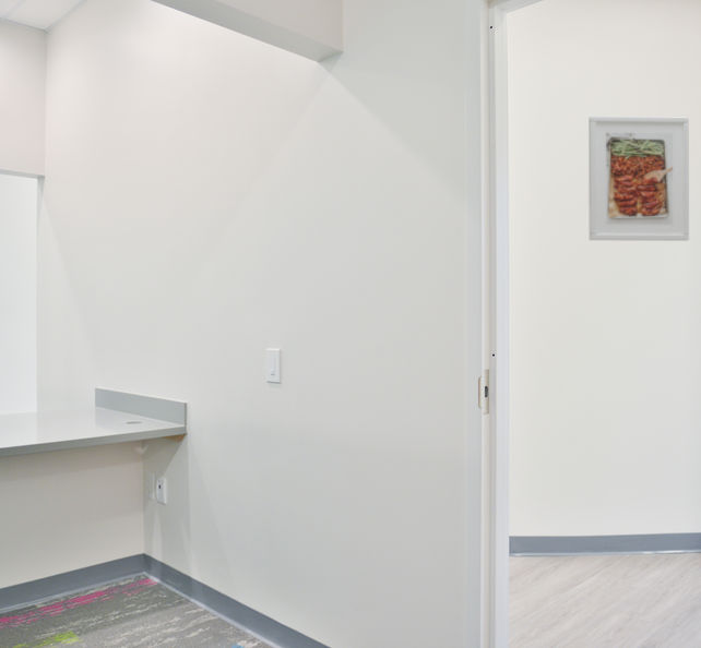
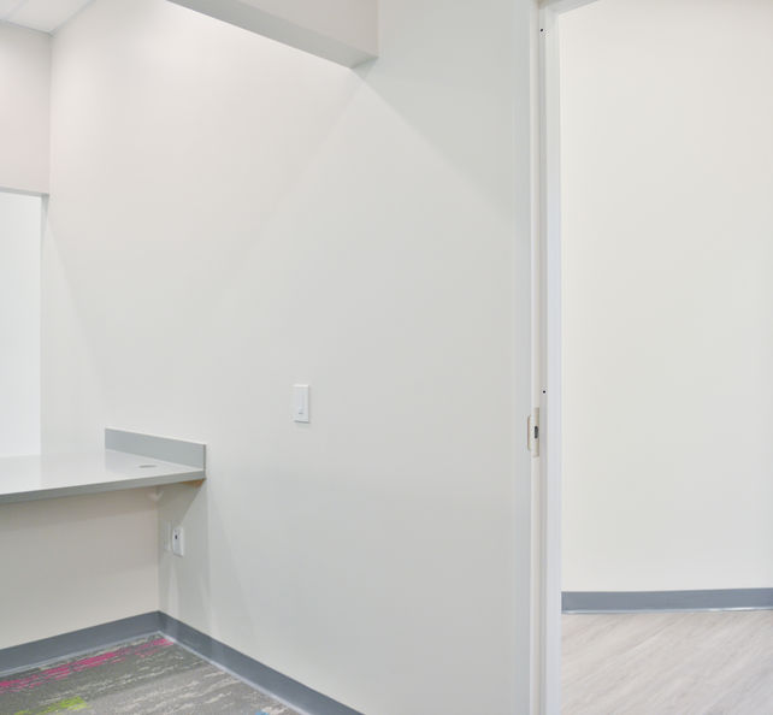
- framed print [587,116,690,242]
